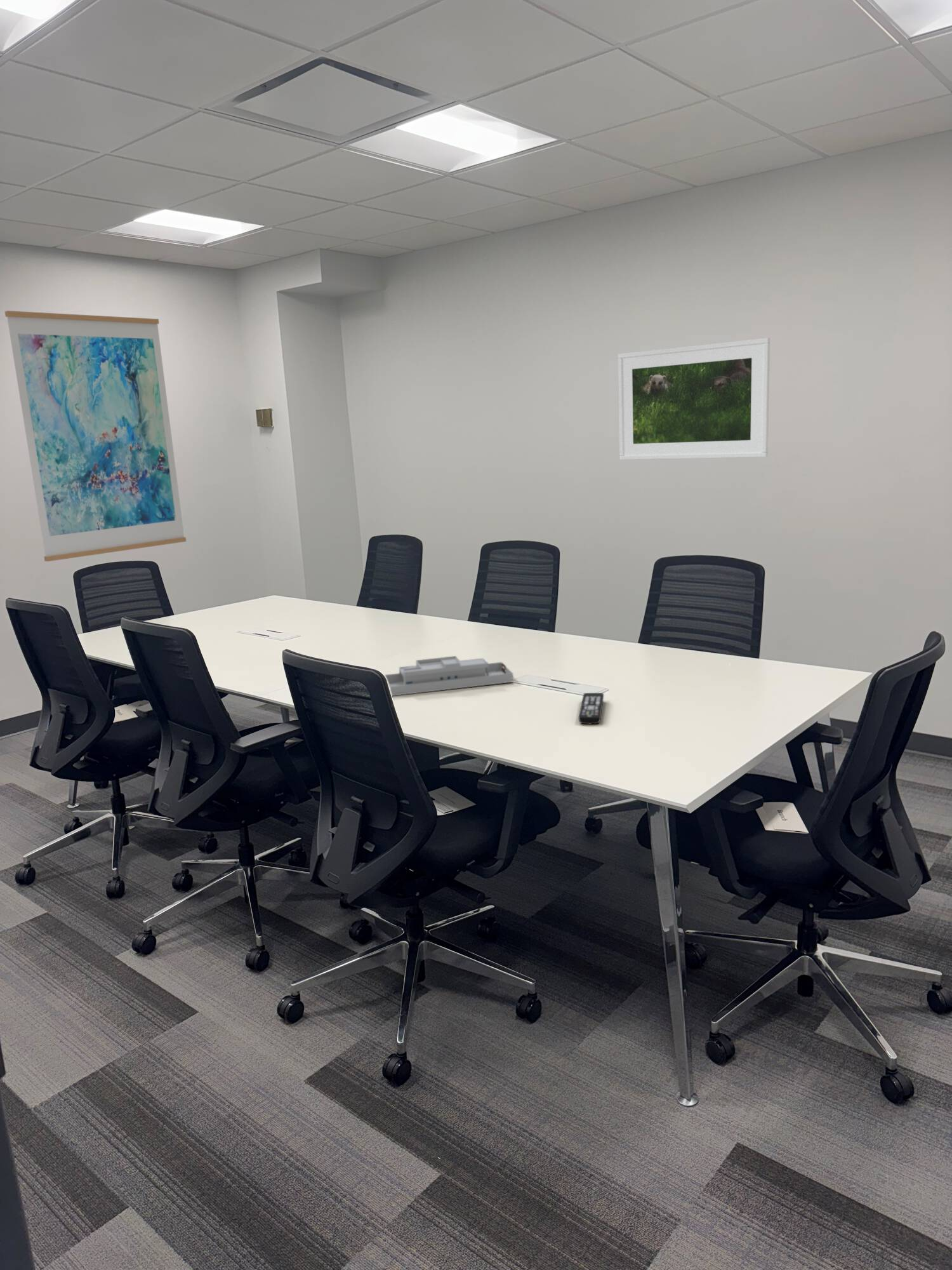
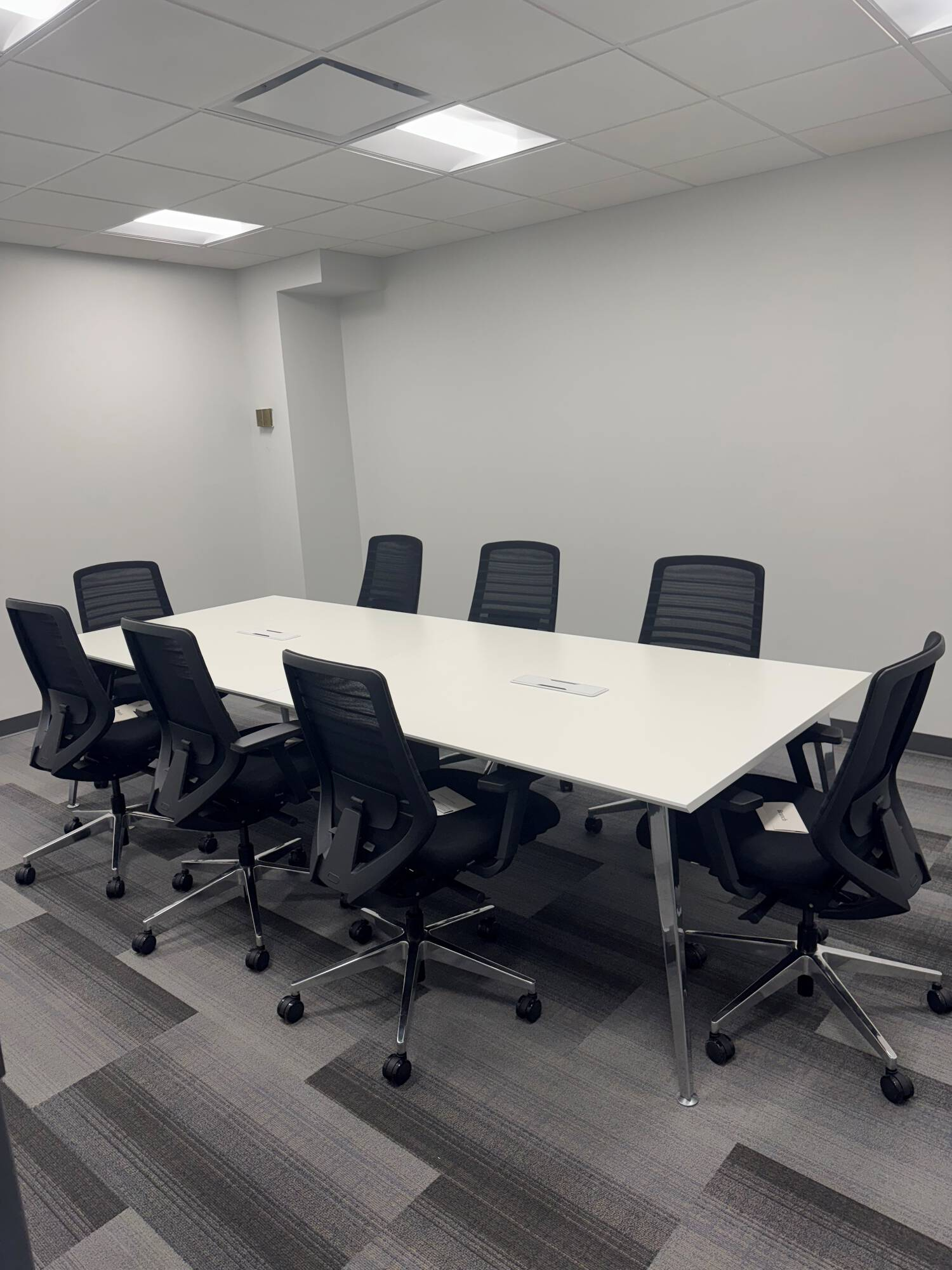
- remote control [578,692,604,725]
- wall art [4,310,187,562]
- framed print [618,337,770,460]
- desk organizer [385,655,514,697]
